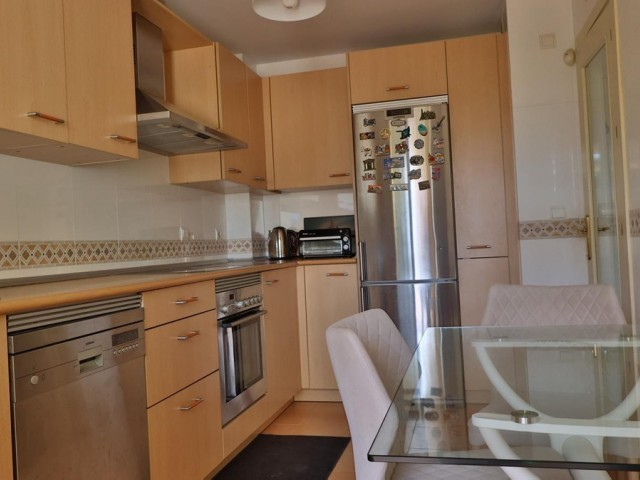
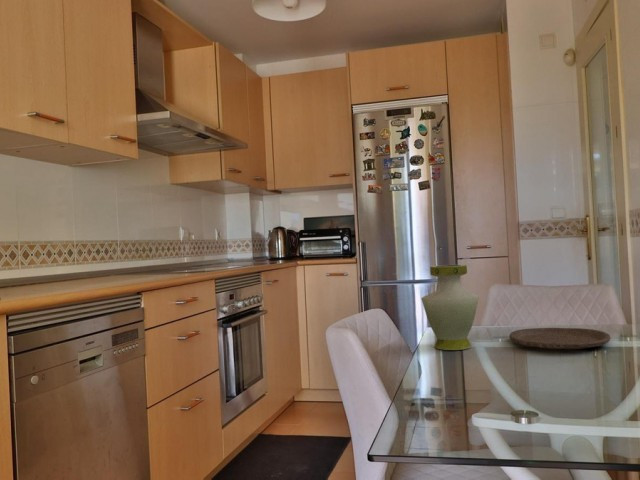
+ vase [420,264,480,351]
+ plate [508,327,611,350]
